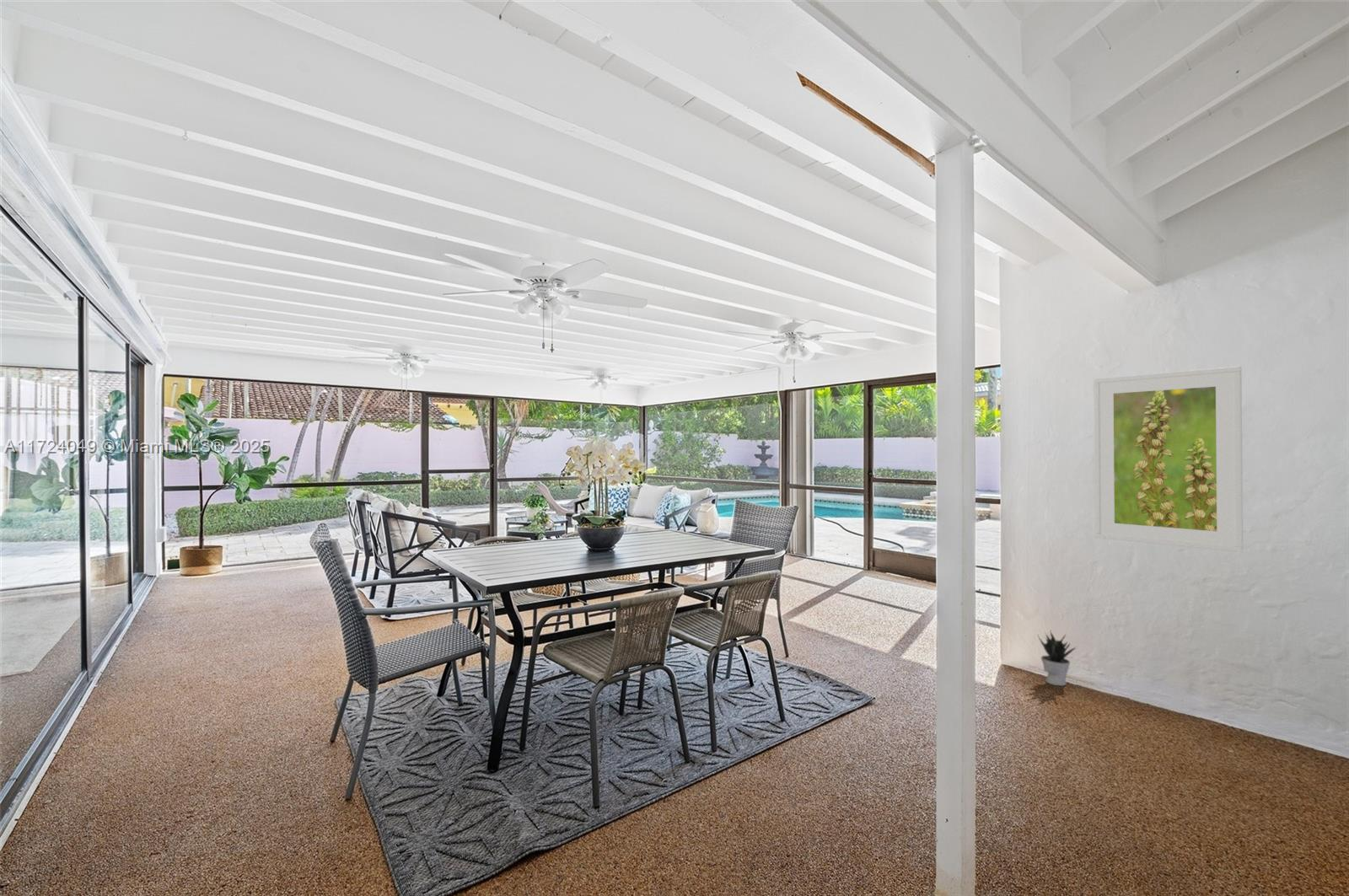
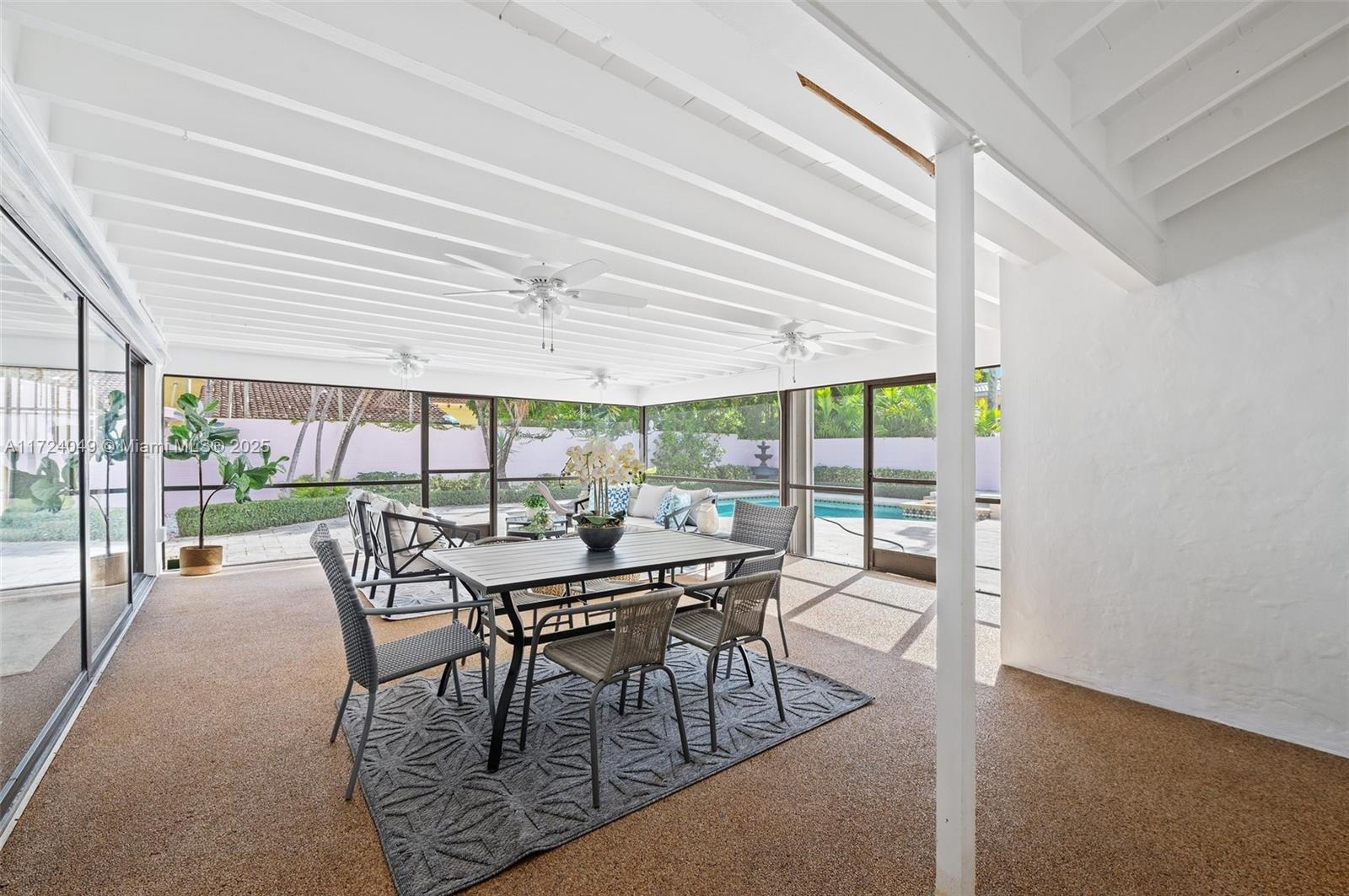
- potted plant [1037,630,1077,687]
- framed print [1093,366,1244,553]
